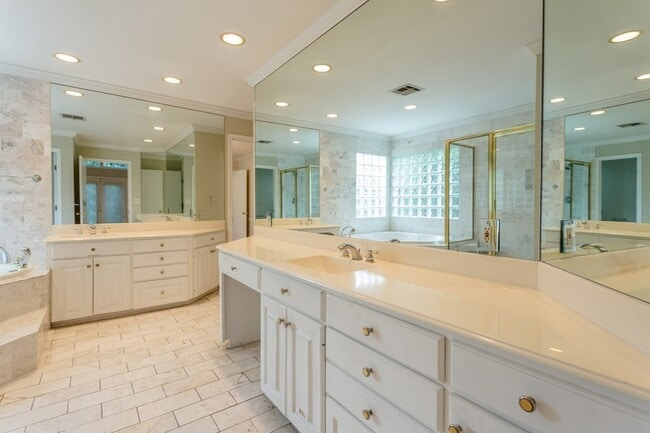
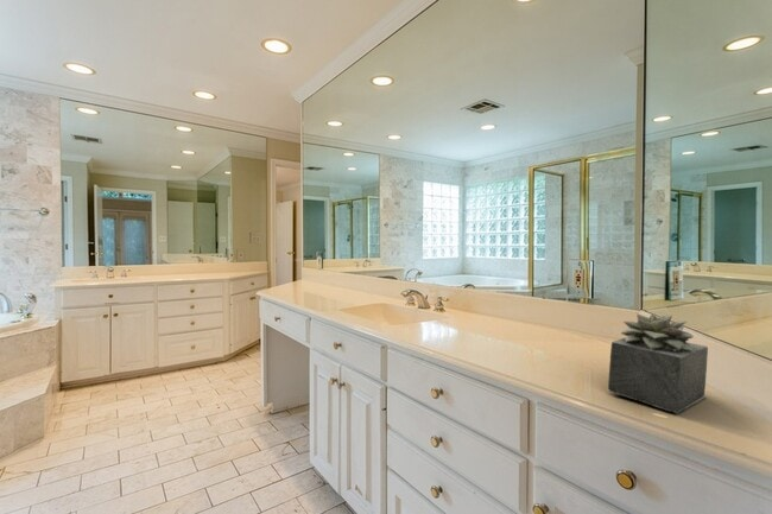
+ succulent plant [607,312,709,414]
